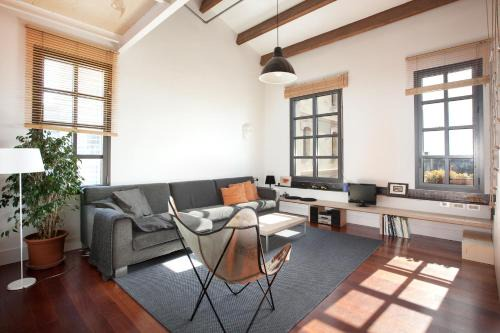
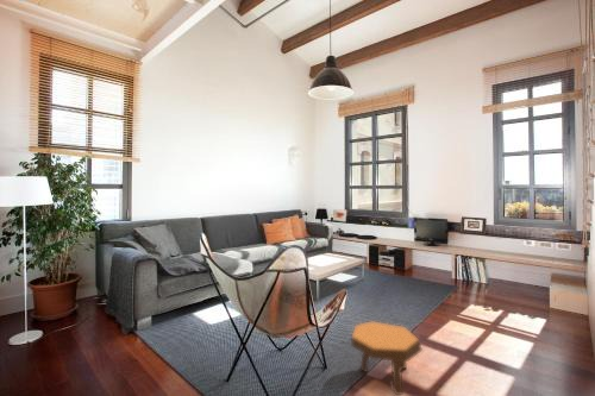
+ footstool [350,320,424,396]
